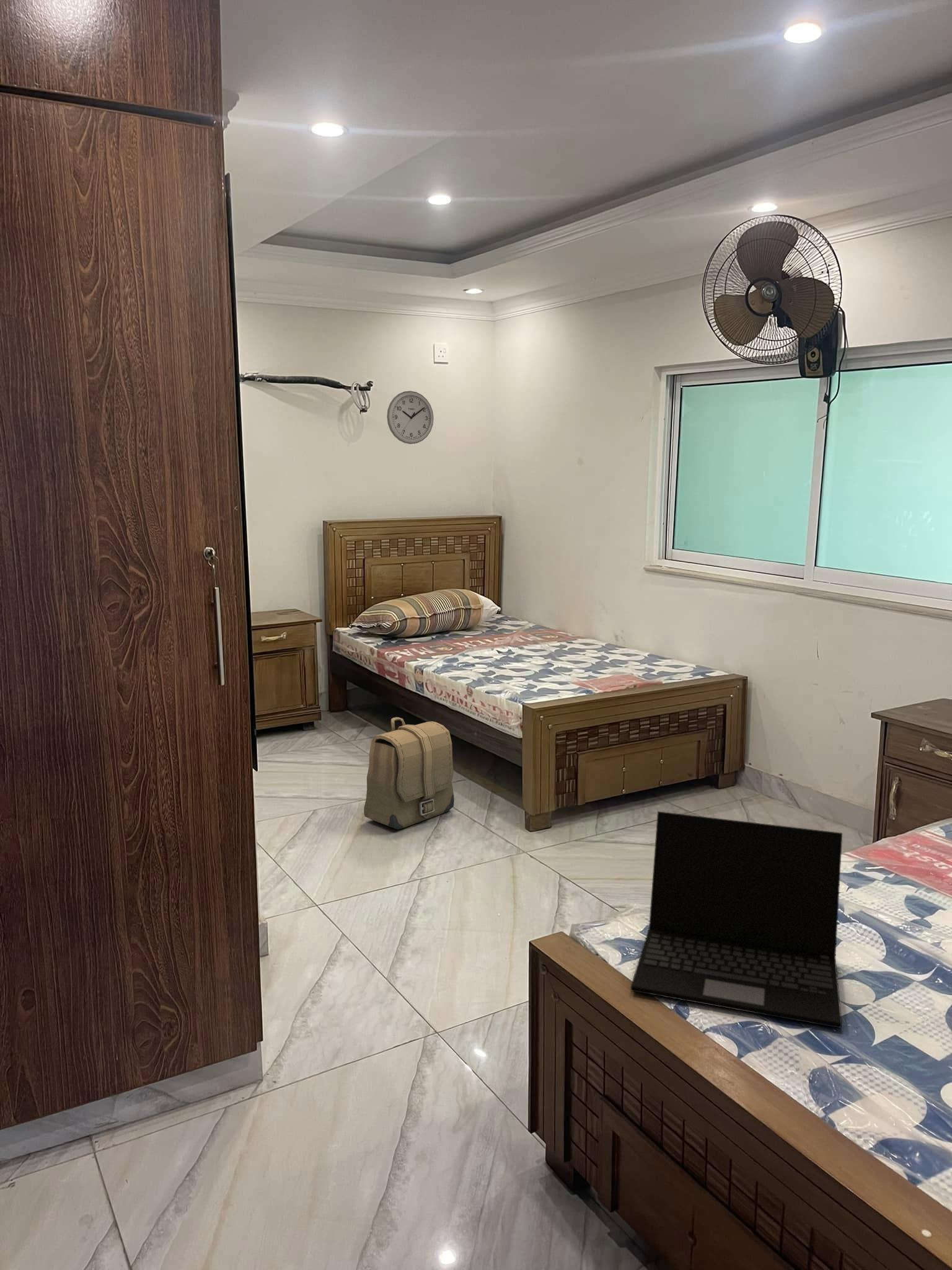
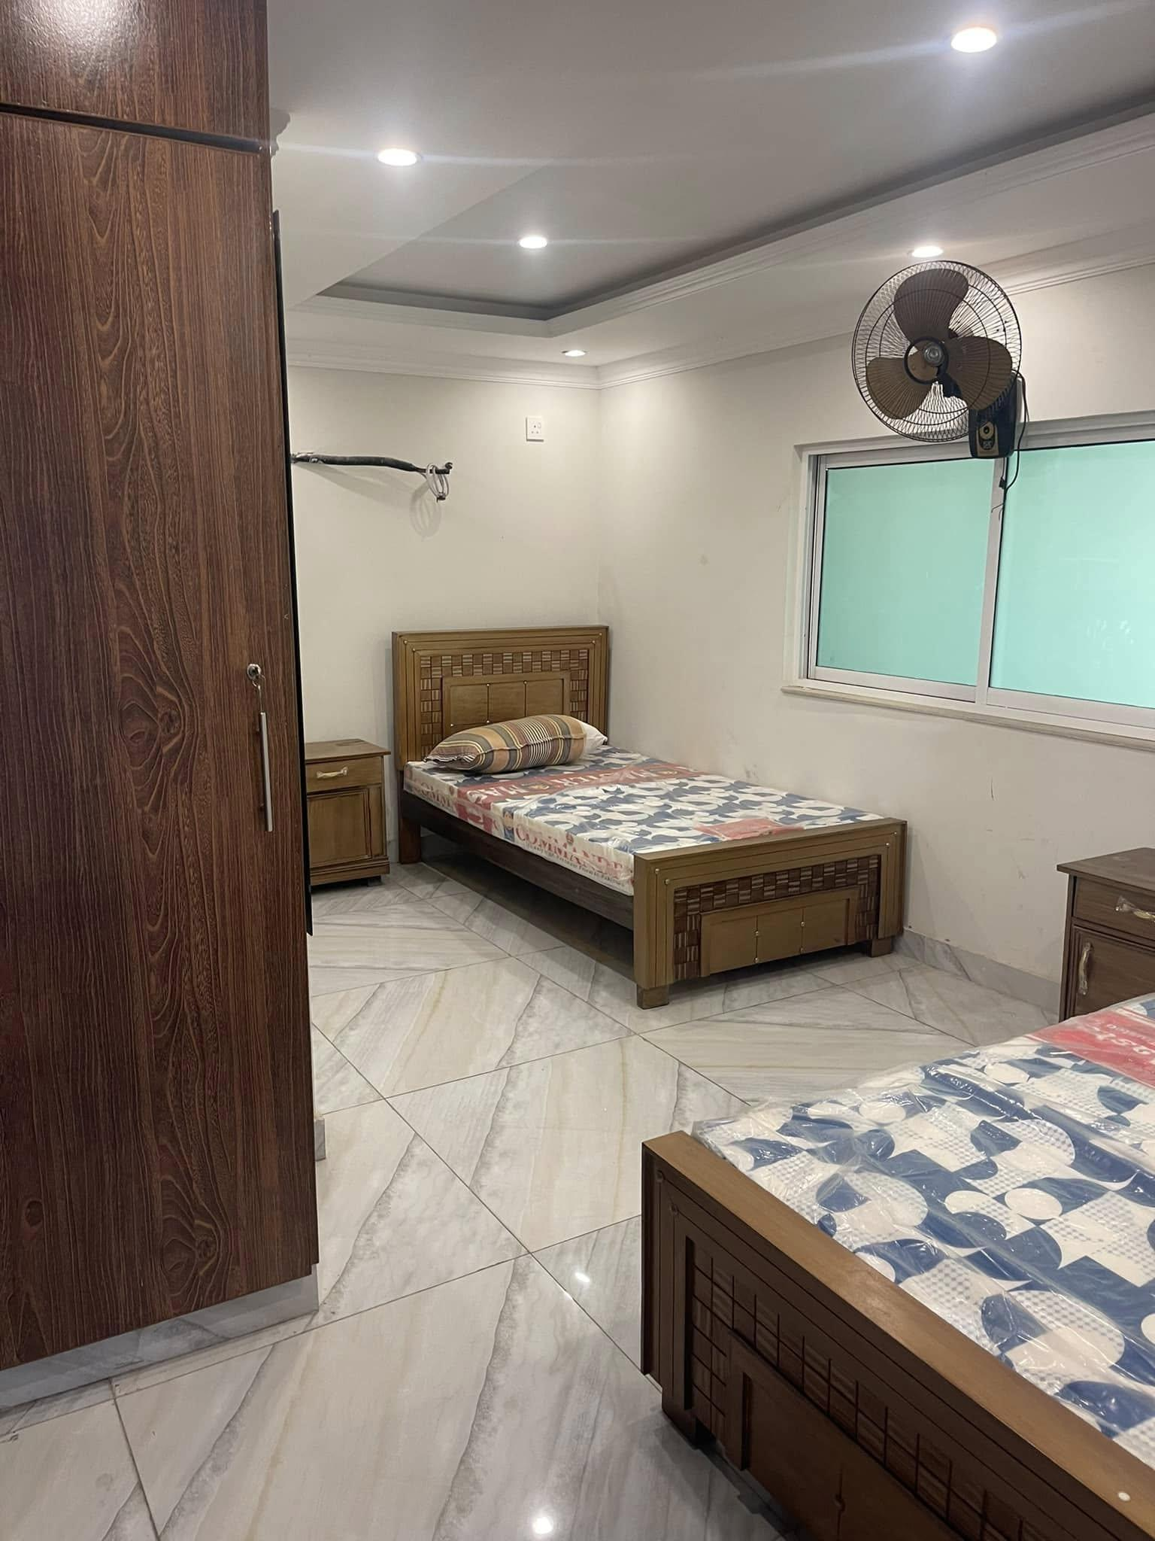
- backpack [363,717,455,830]
- wall clock [386,391,434,445]
- laptop [630,810,843,1029]
